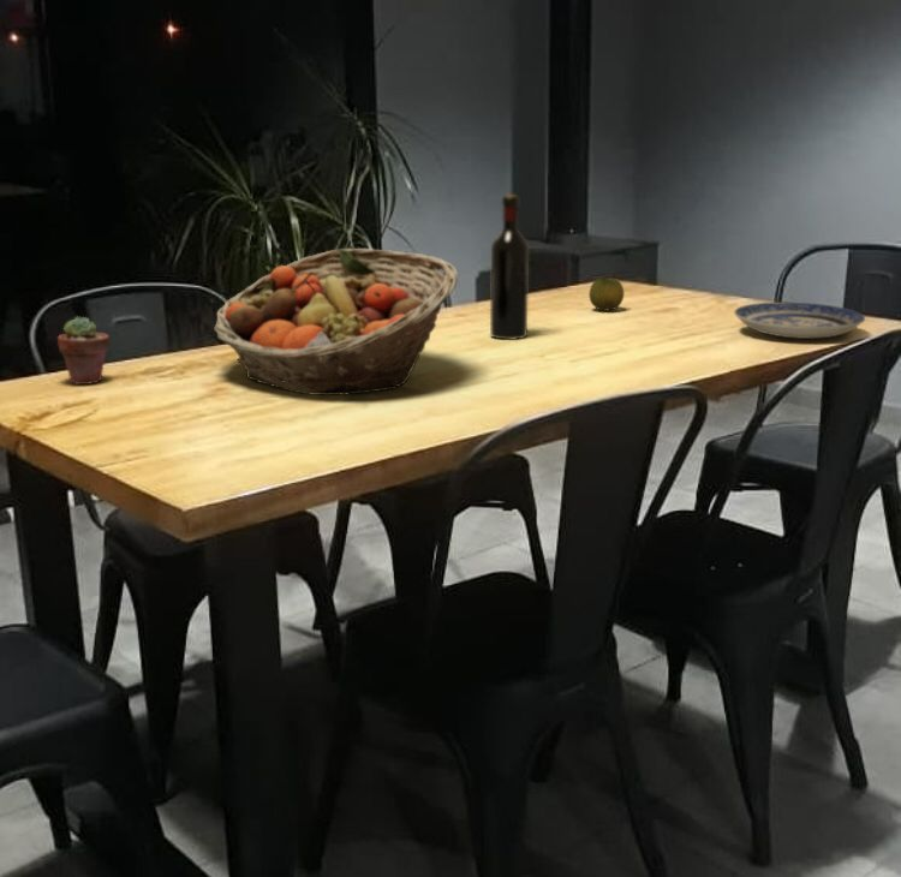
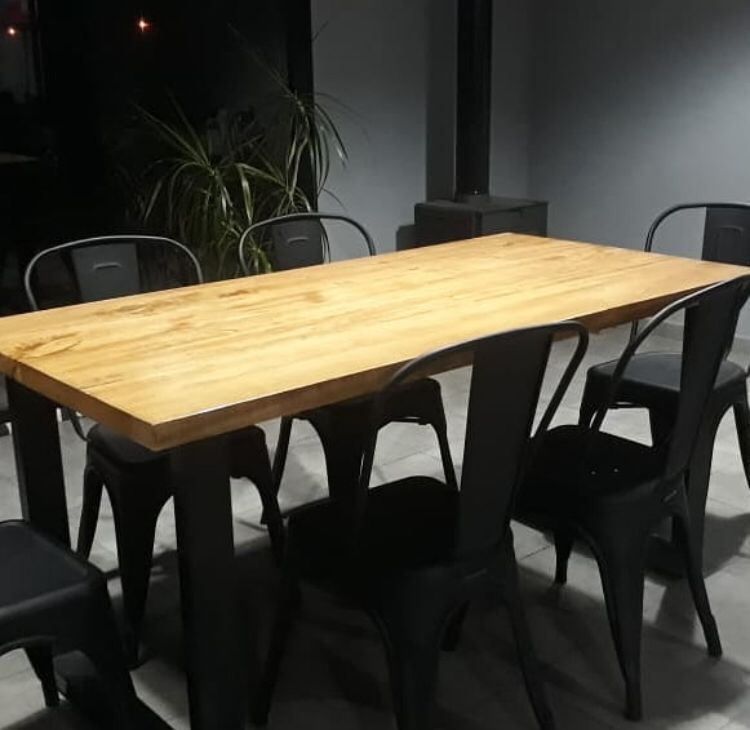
- plate [733,302,866,340]
- potted succulent [56,316,111,386]
- fruit basket [213,247,459,396]
- fruit [587,276,625,312]
- wine bottle [489,193,530,341]
